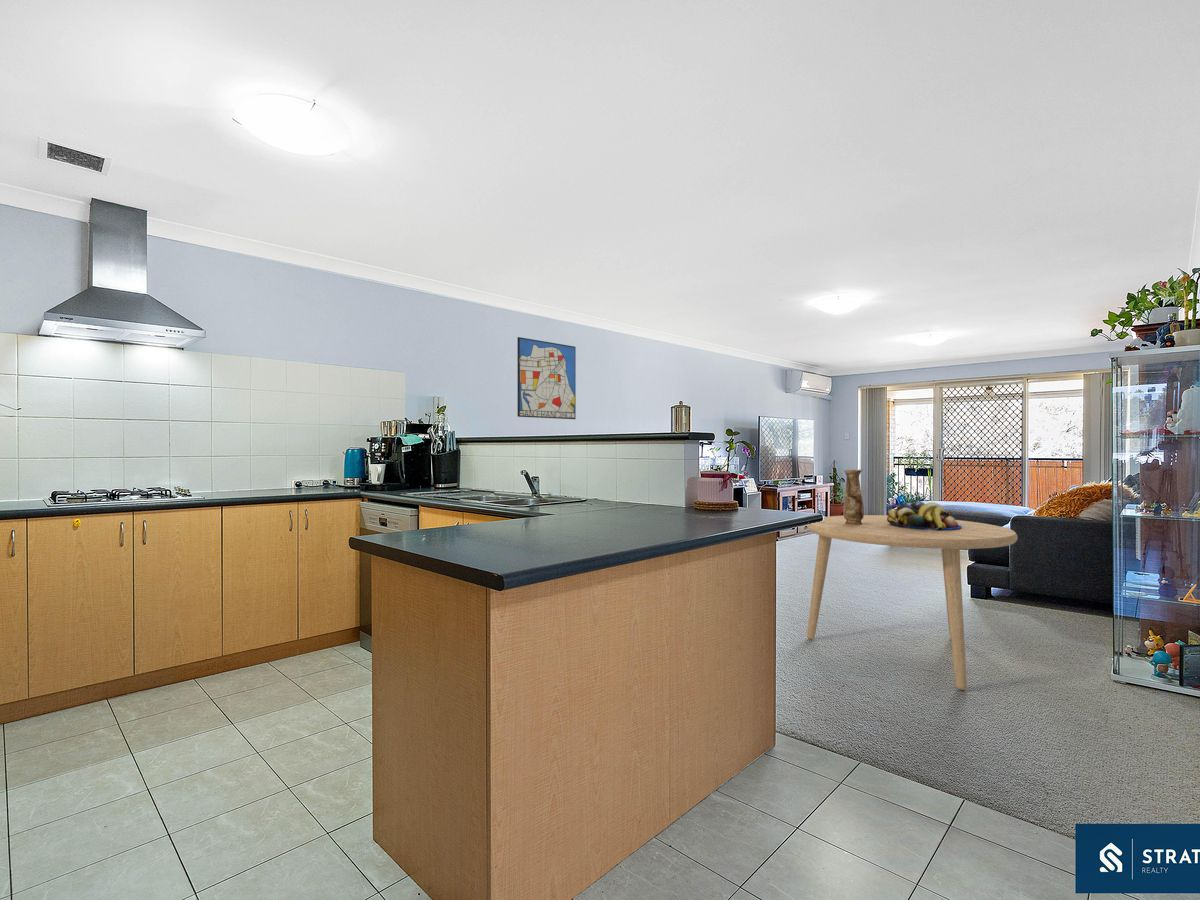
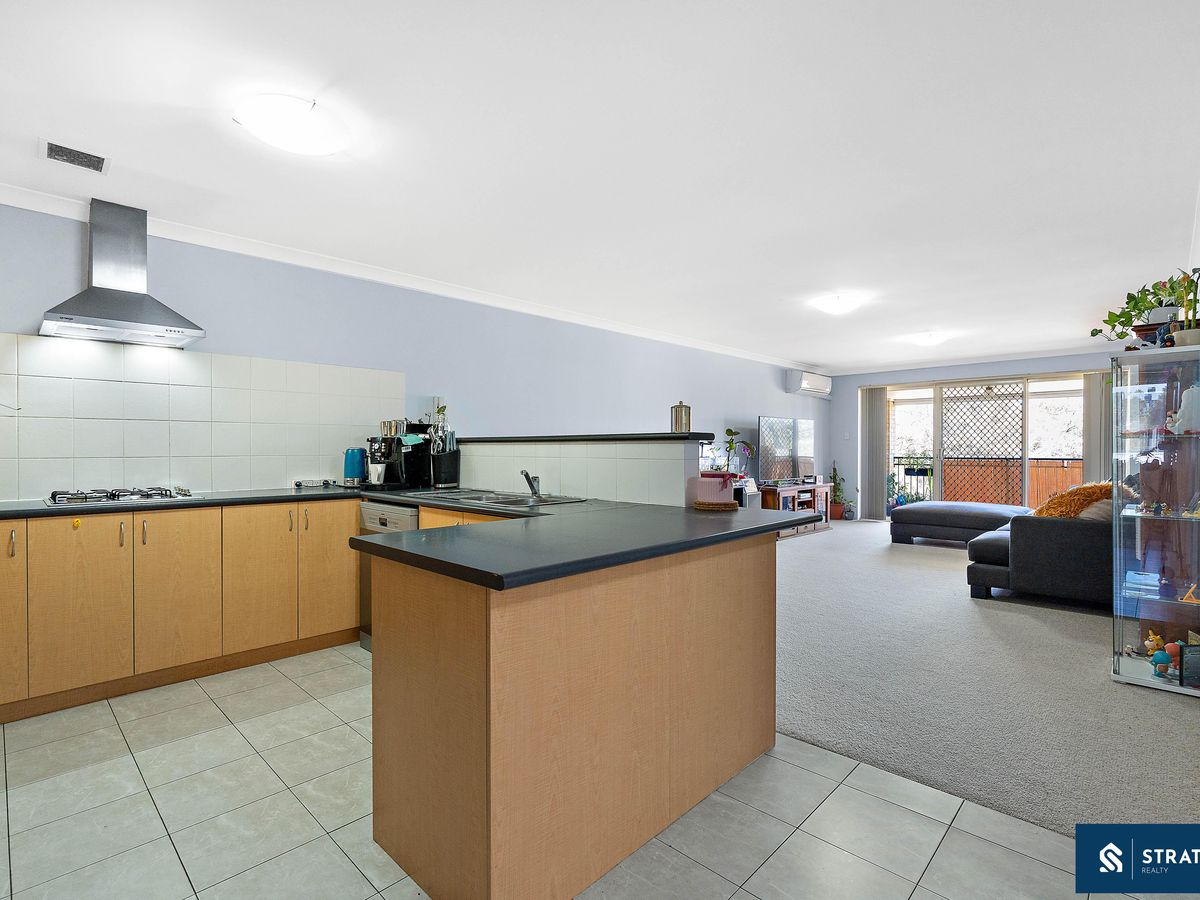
- vase [842,468,865,525]
- wall art [517,336,577,420]
- dining table [806,514,1019,691]
- fruit bowl [886,501,962,531]
